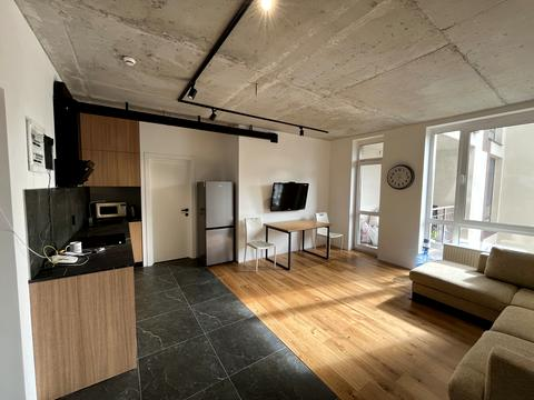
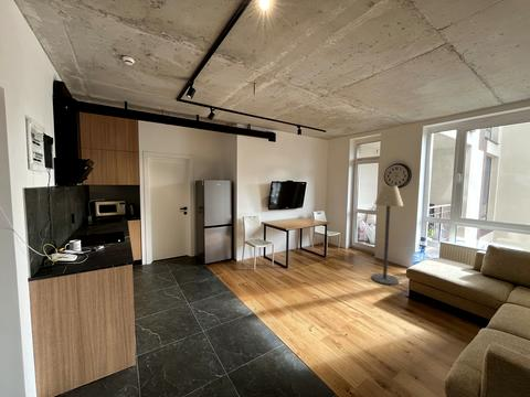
+ floor lamp [370,185,404,286]
